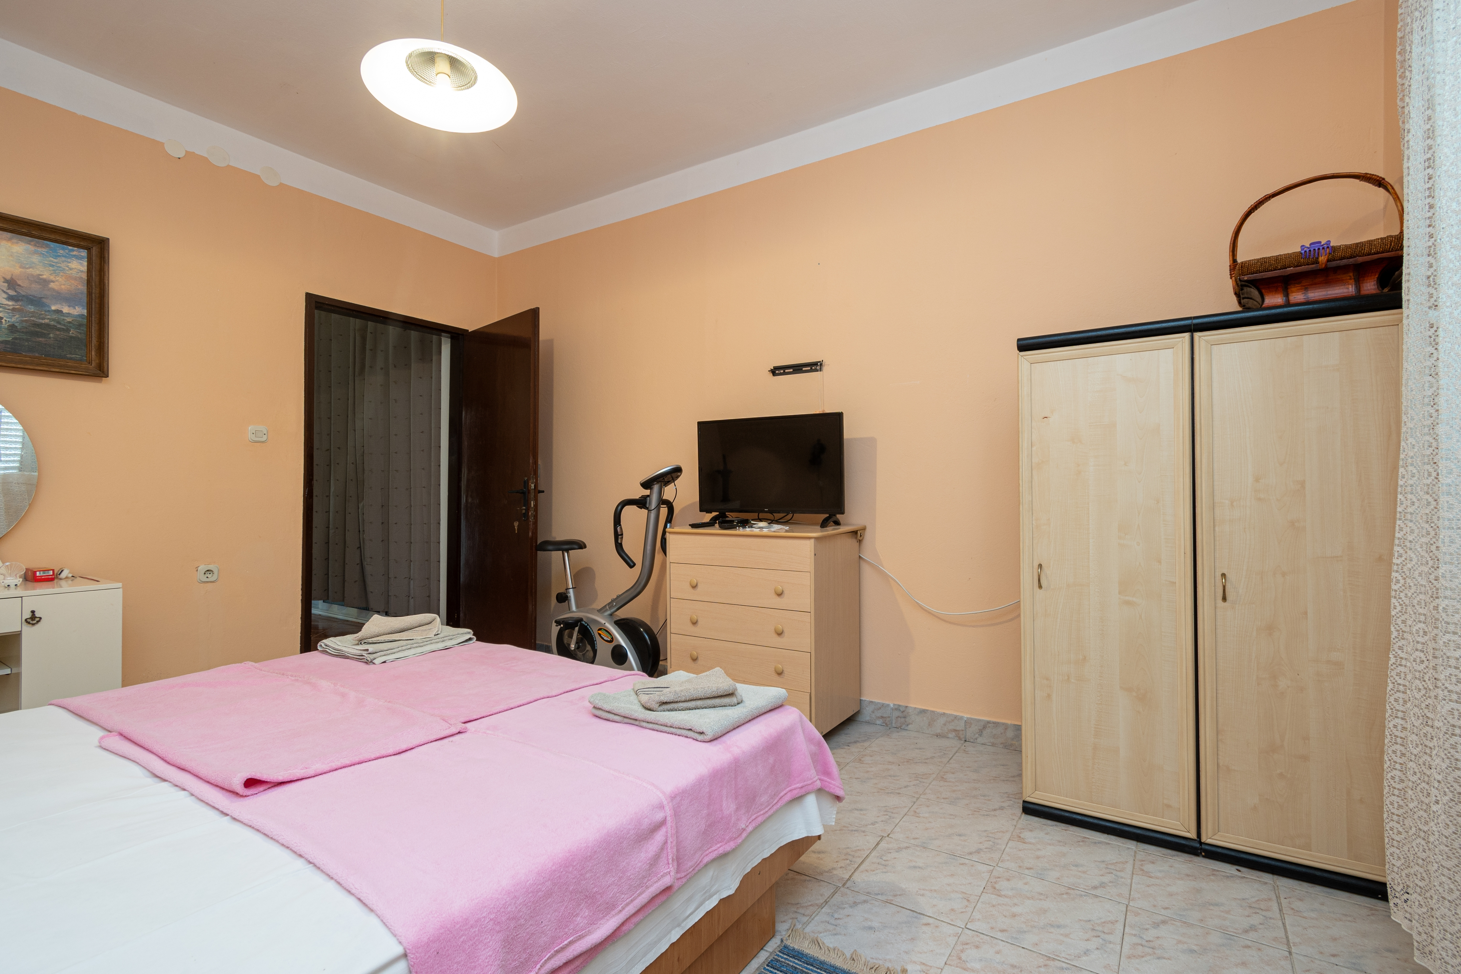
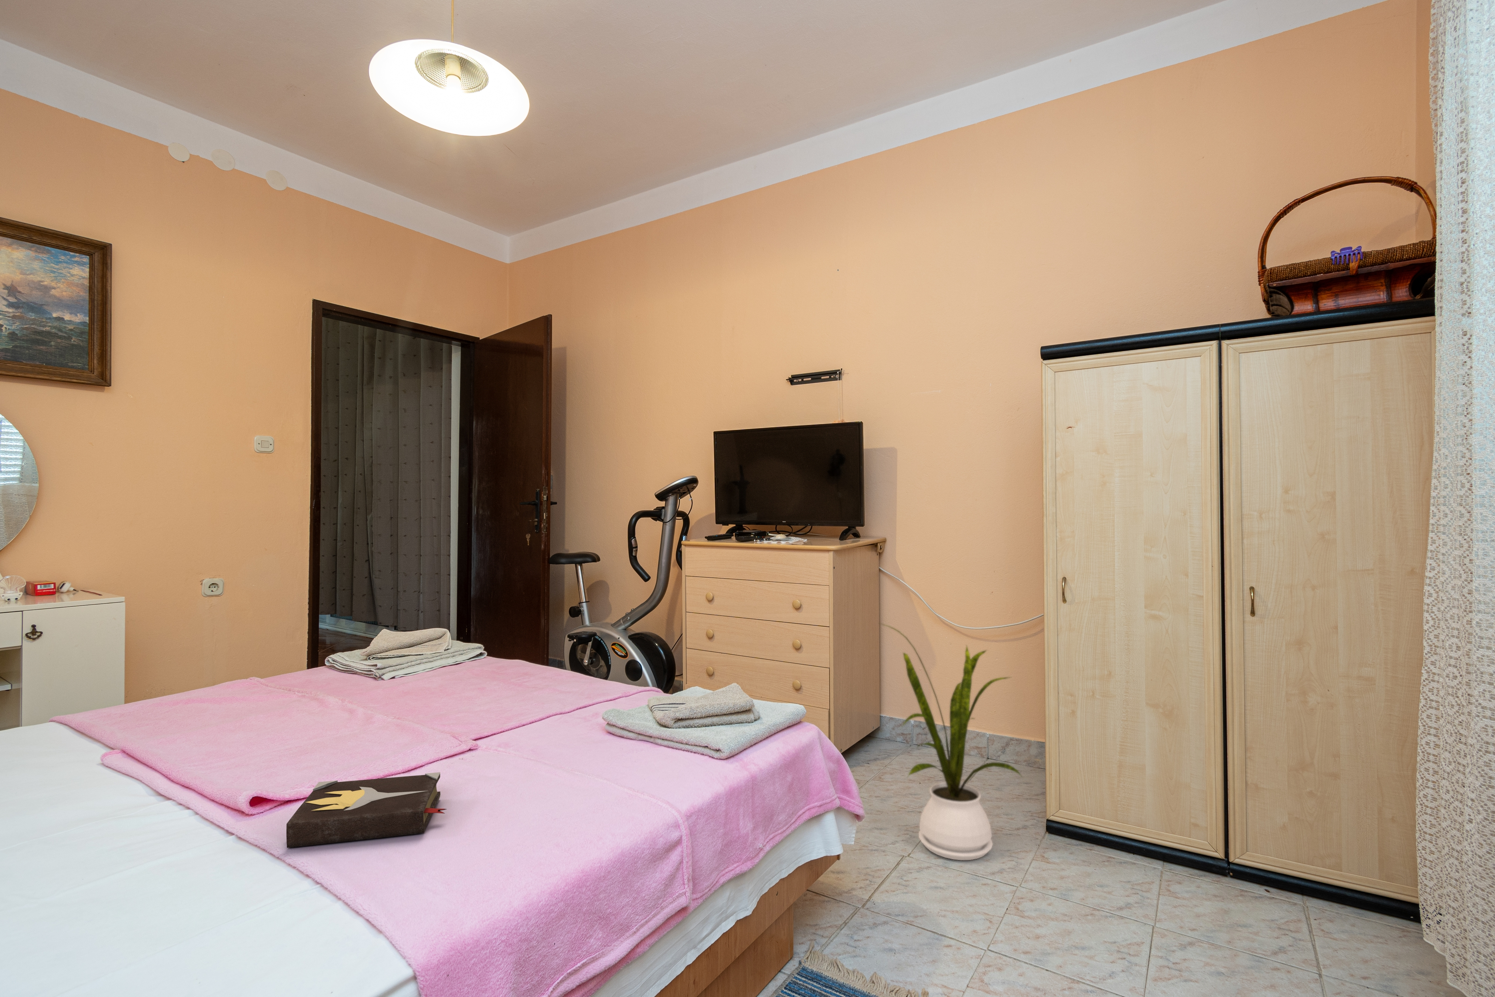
+ house plant [878,622,1023,861]
+ hardback book [286,772,447,848]
